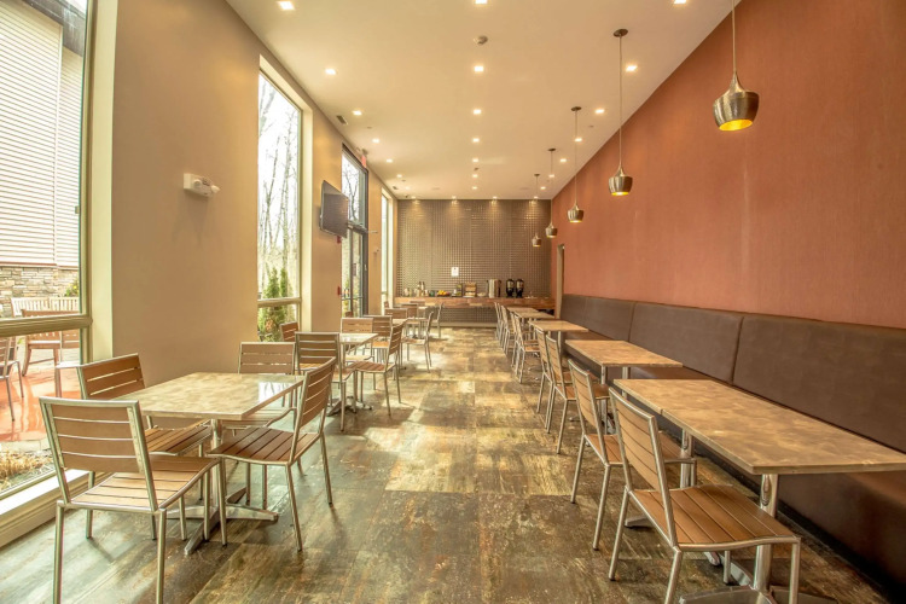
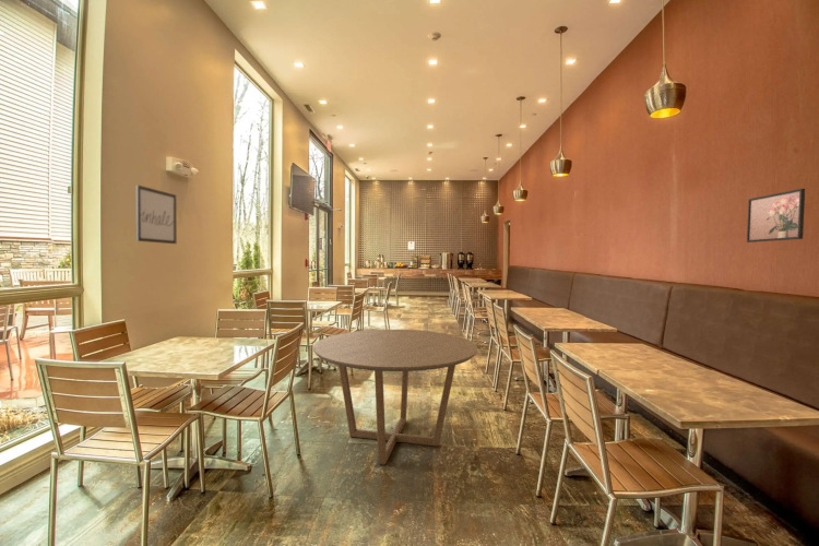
+ wall art [135,183,177,245]
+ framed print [746,188,806,244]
+ dining table [312,329,478,466]
